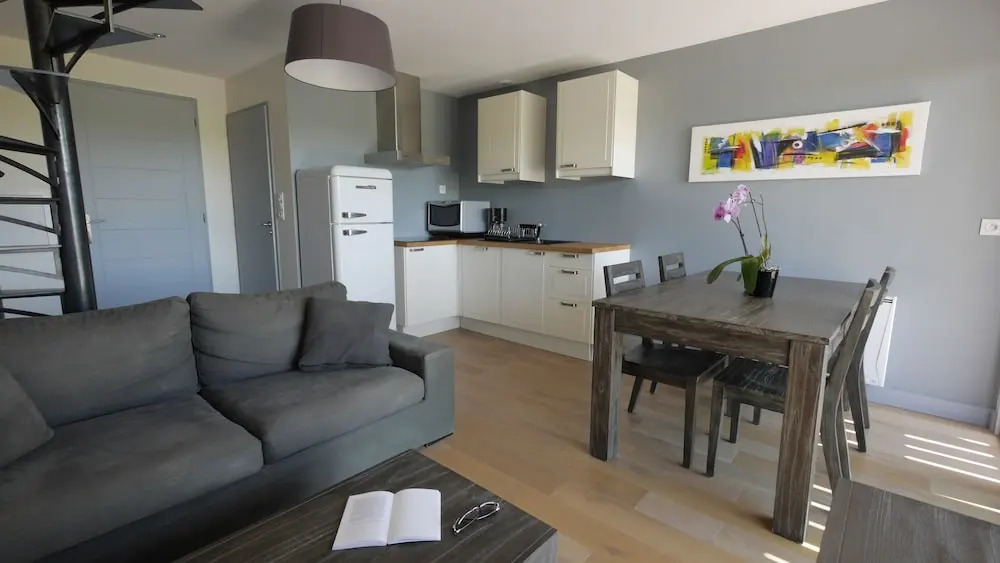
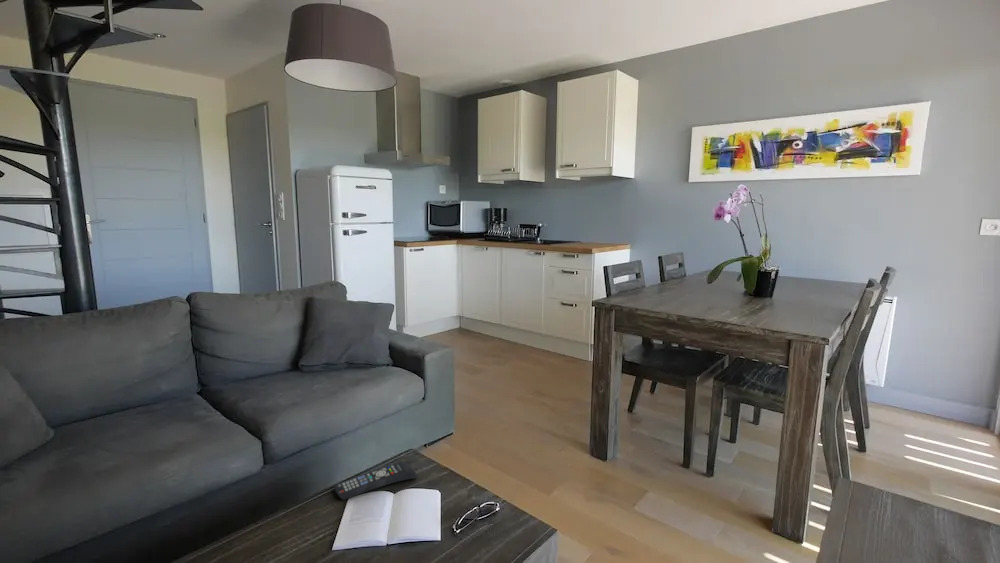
+ remote control [334,460,419,501]
